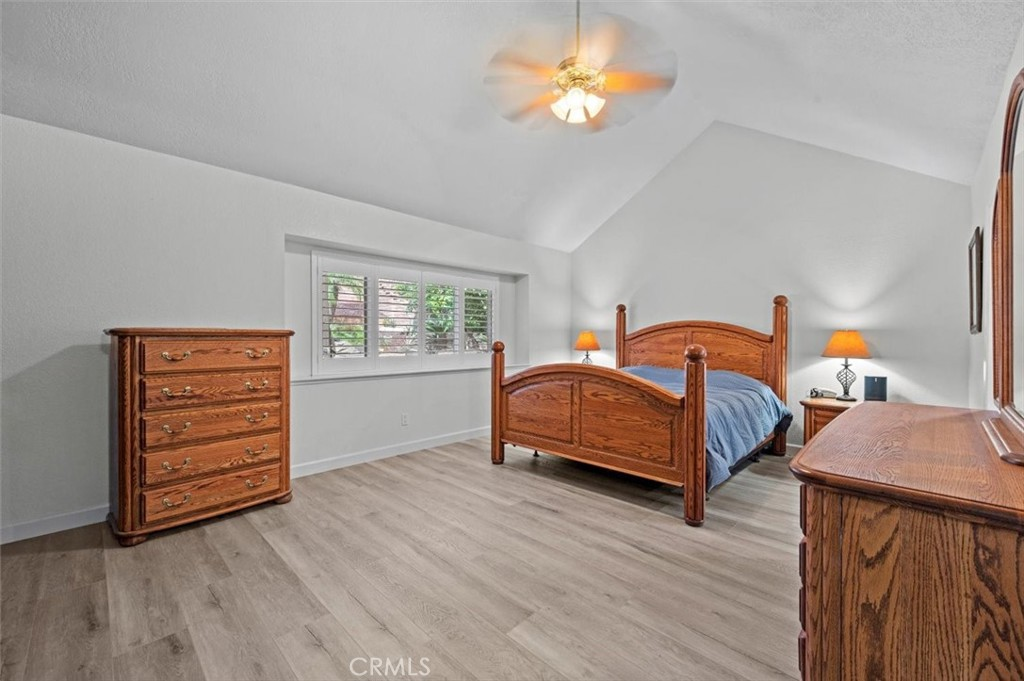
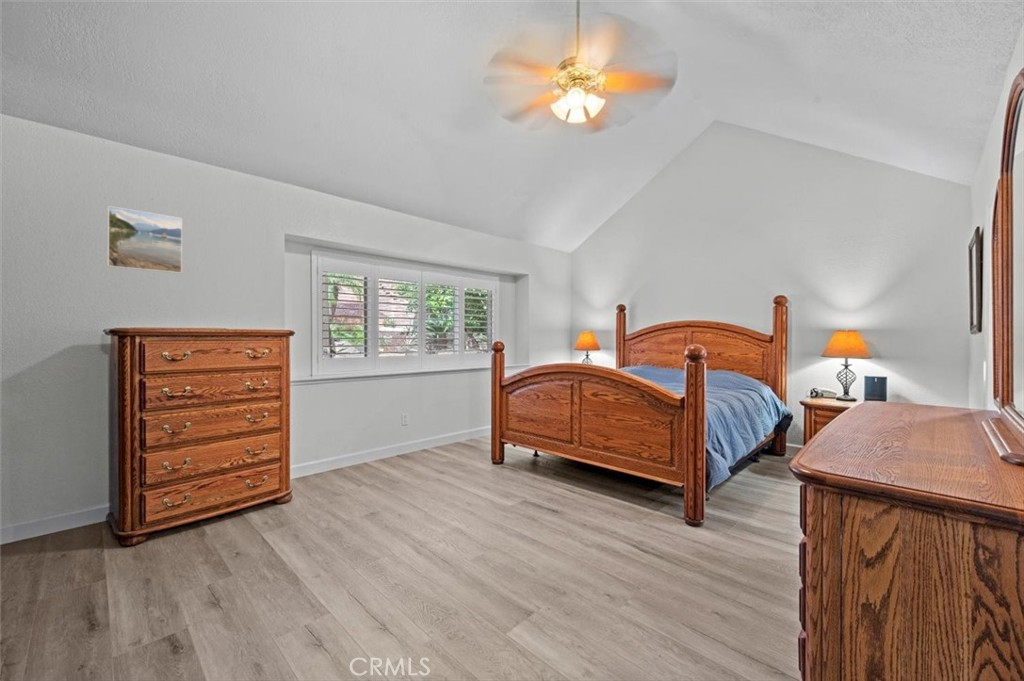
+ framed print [106,205,183,274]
